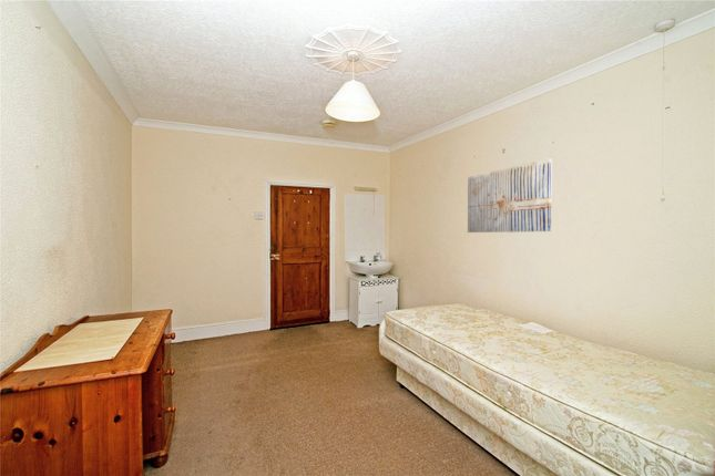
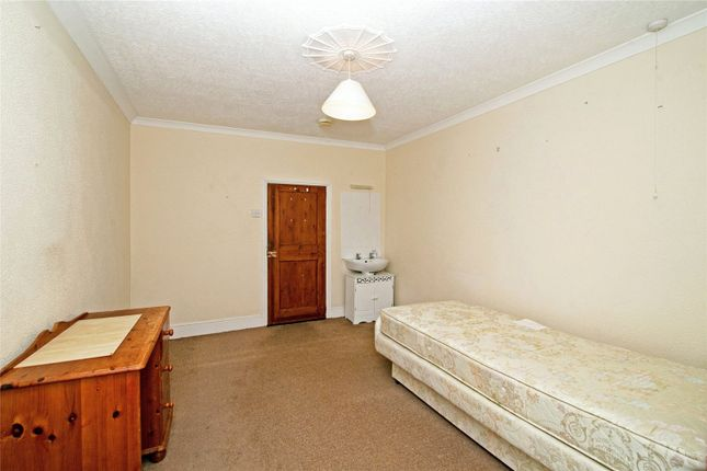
- wall art [467,157,553,234]
